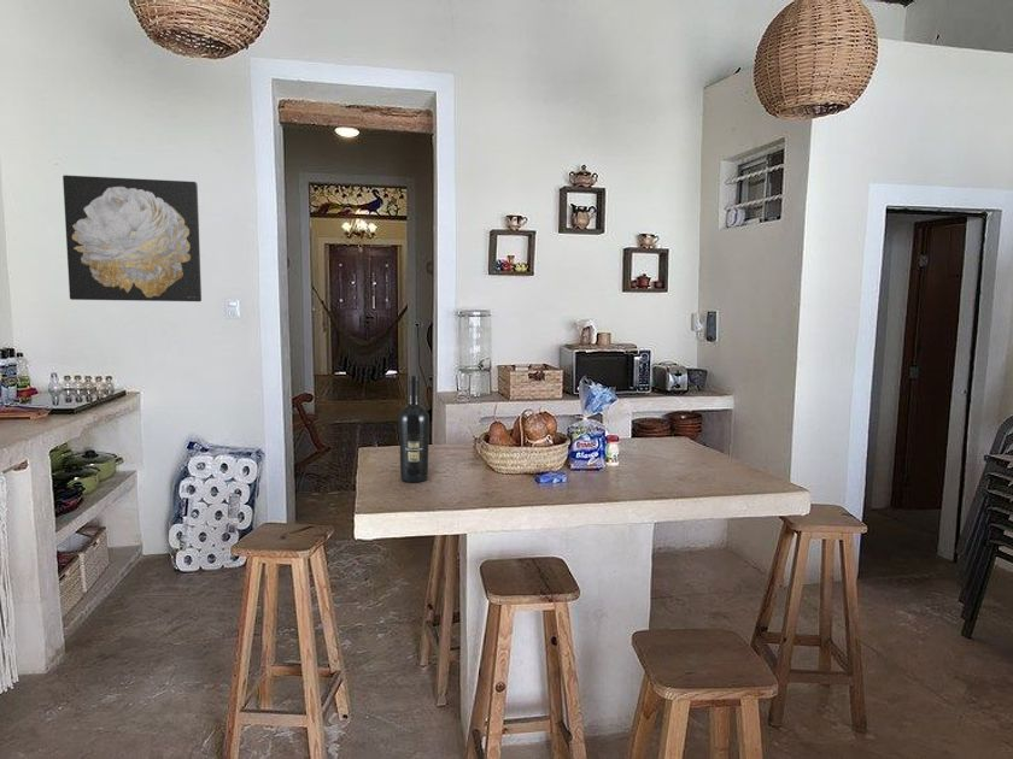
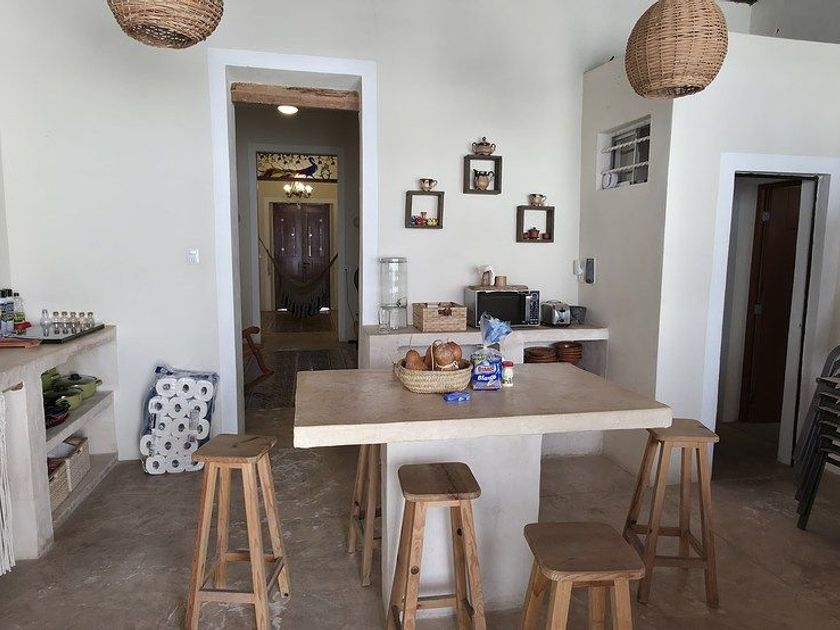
- wine bottle [398,375,431,483]
- wall art [62,173,203,302]
